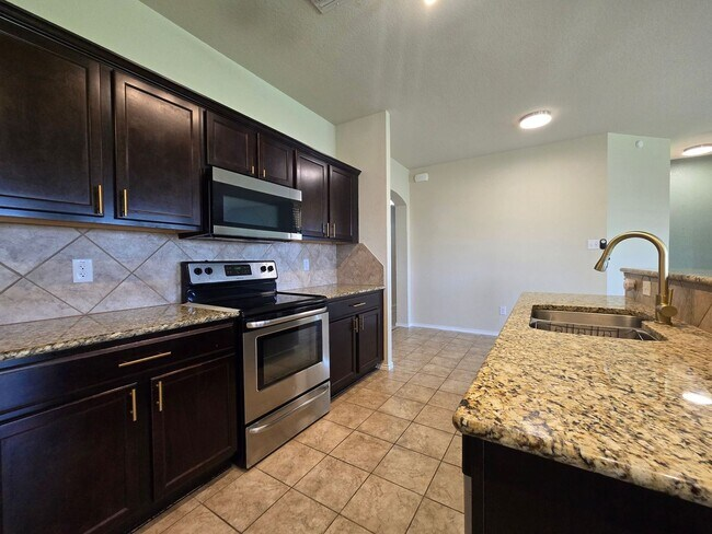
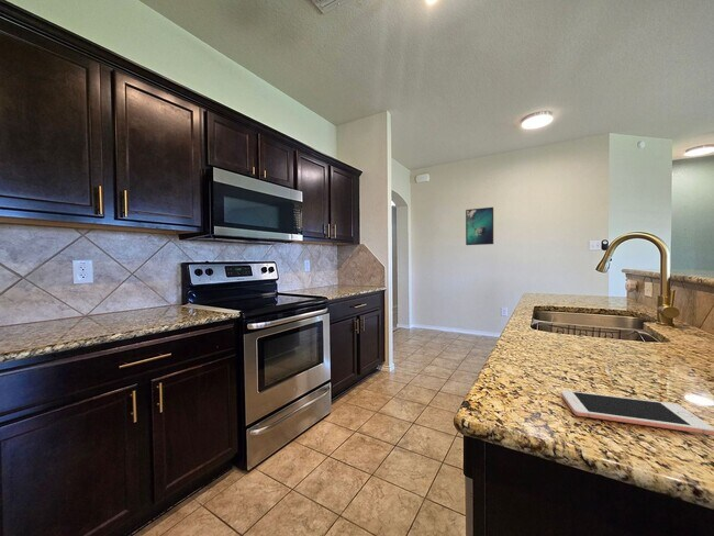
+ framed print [465,206,494,246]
+ cell phone [560,389,714,436]
